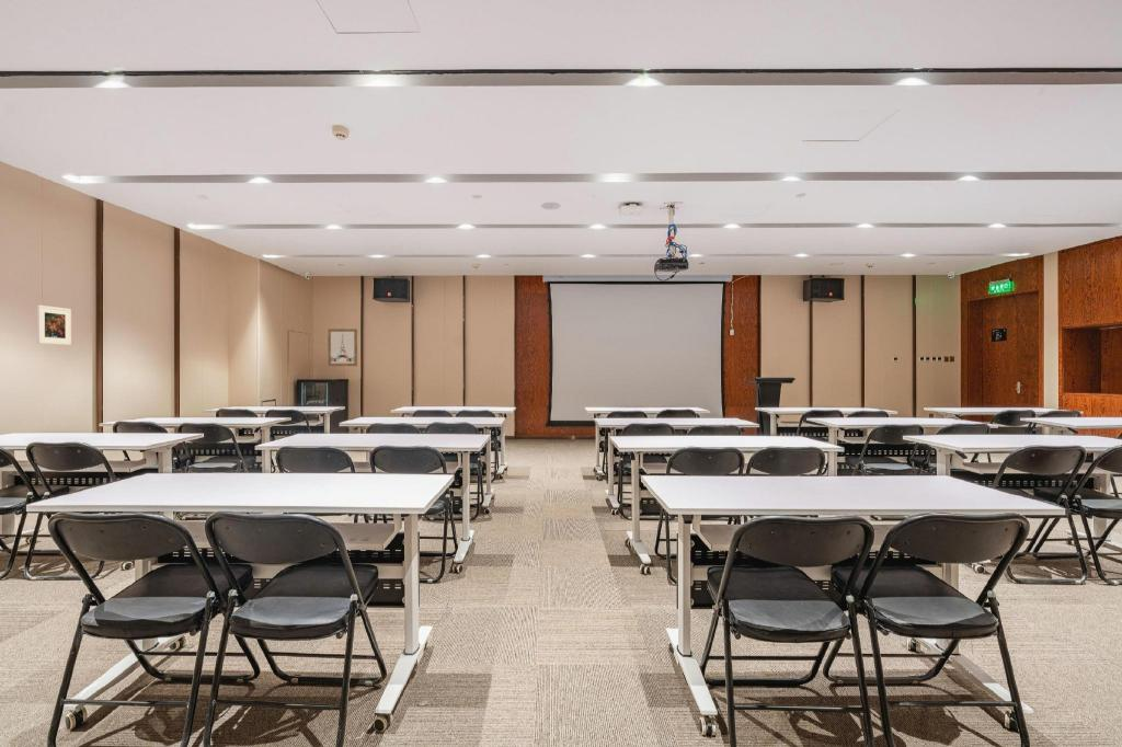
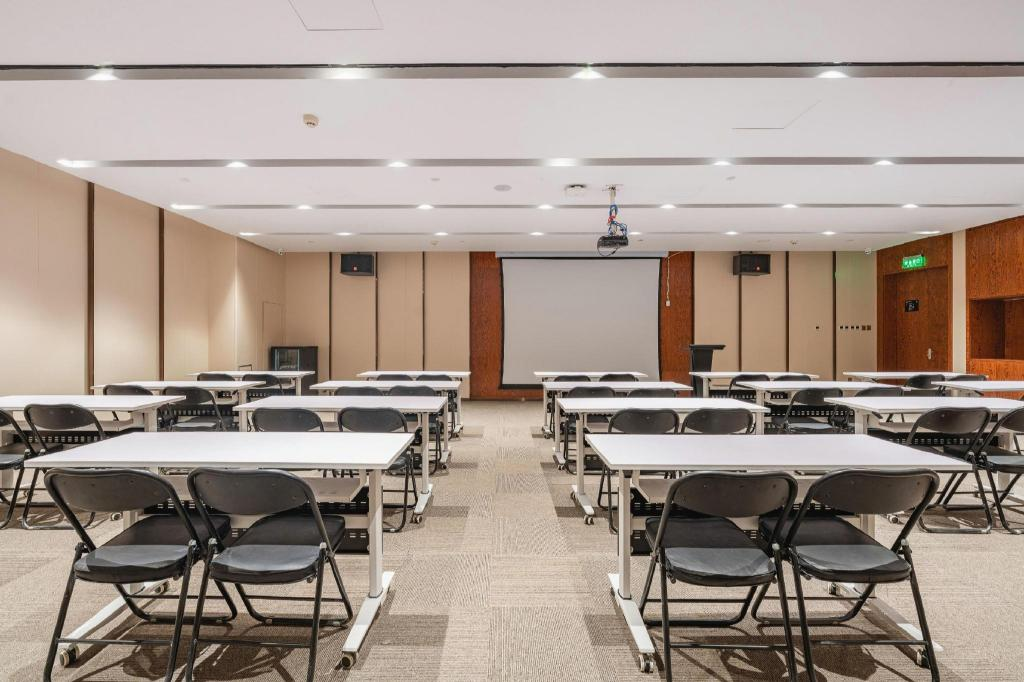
- wall art [327,327,358,367]
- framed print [36,304,72,346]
